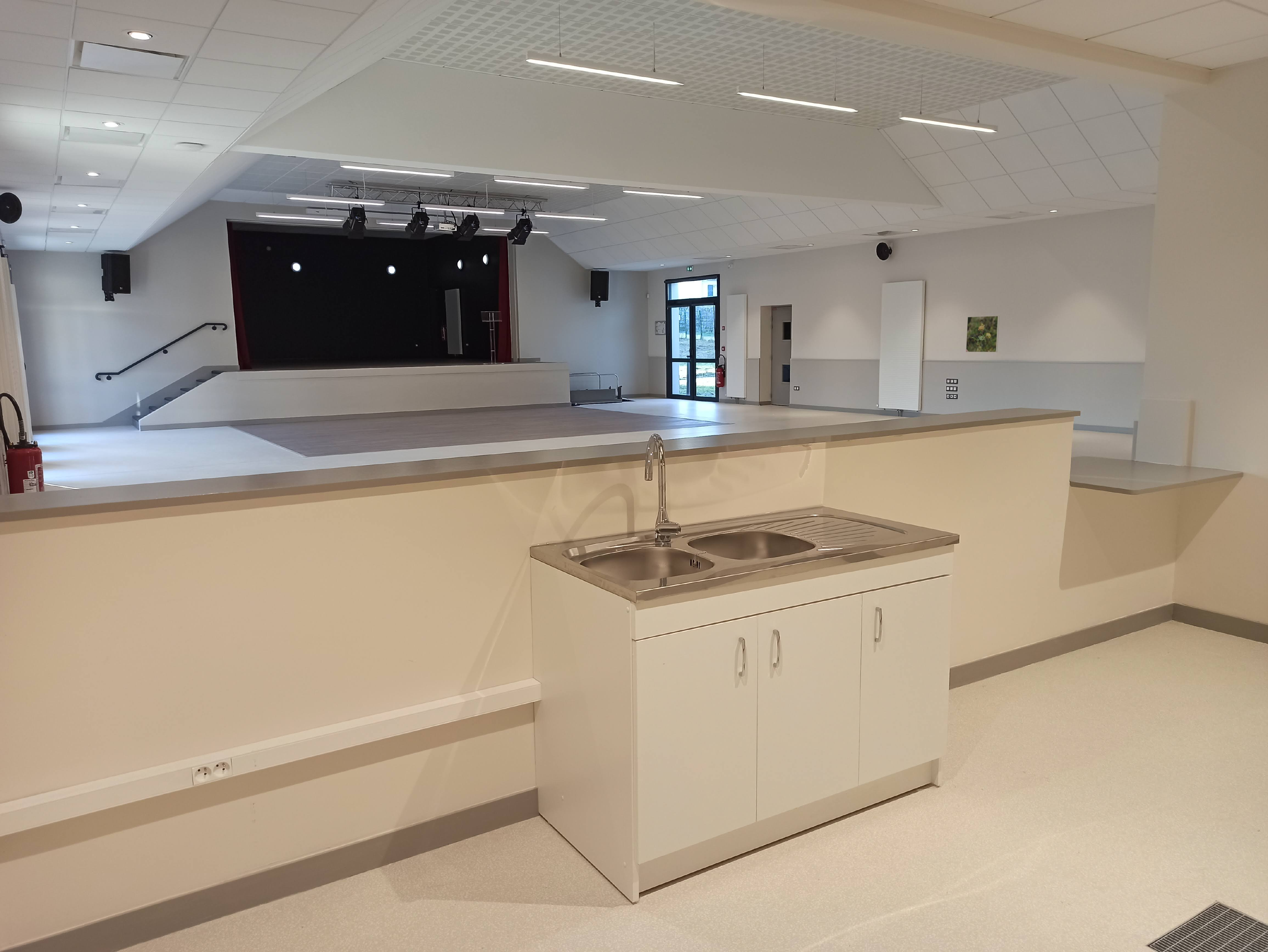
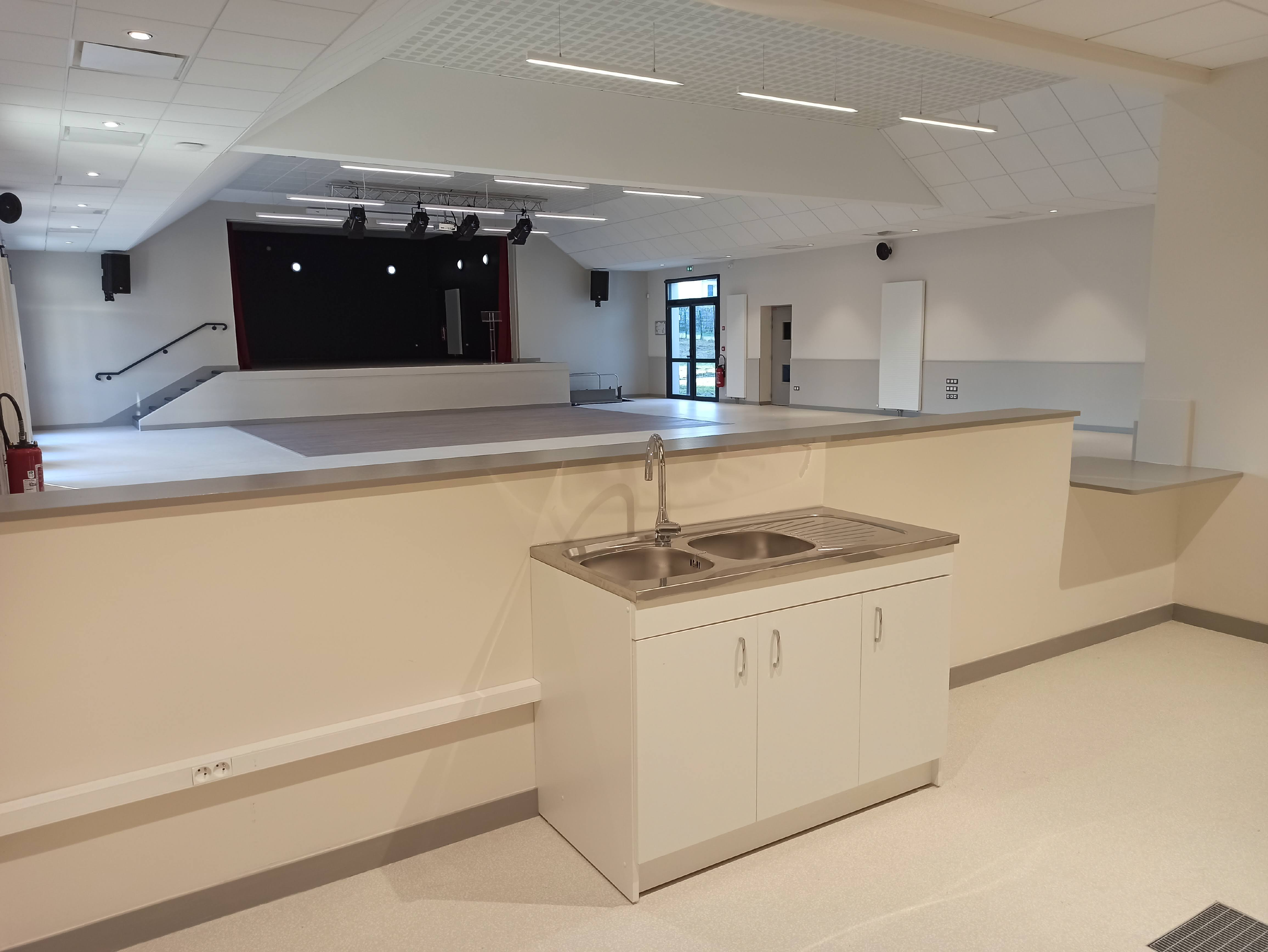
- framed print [966,315,1000,353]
